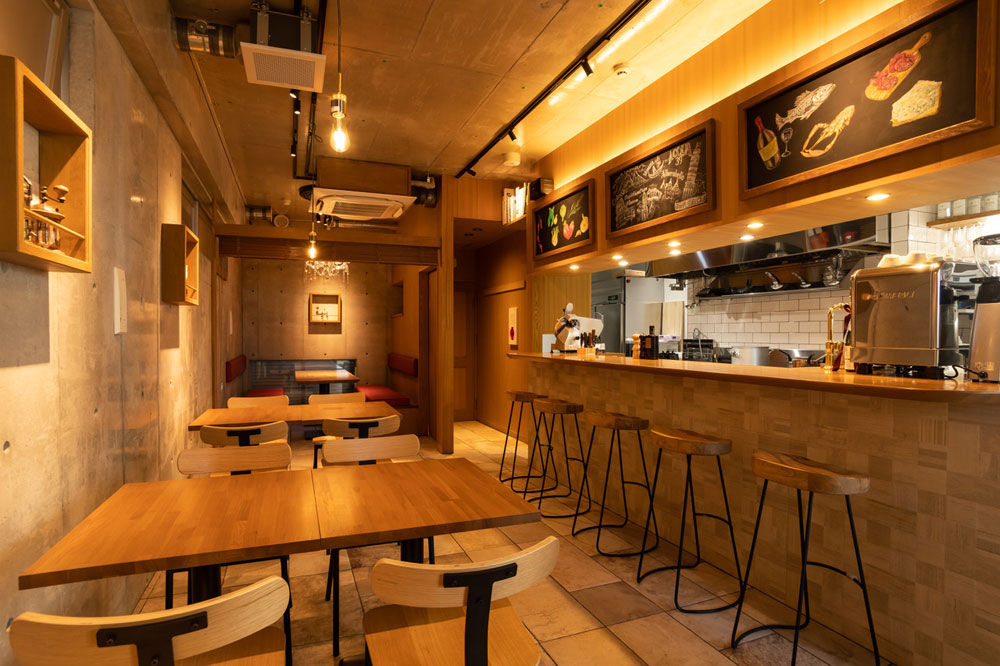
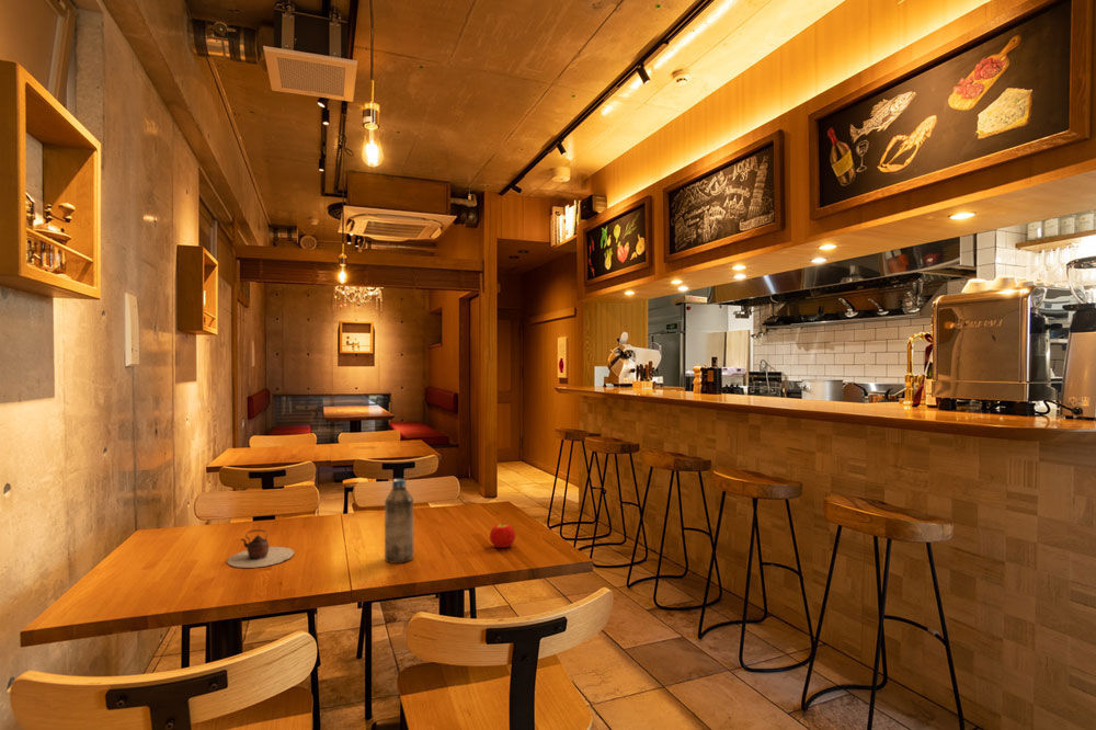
+ teapot [226,528,295,569]
+ fruit [489,522,516,549]
+ water bottle [384,478,414,564]
